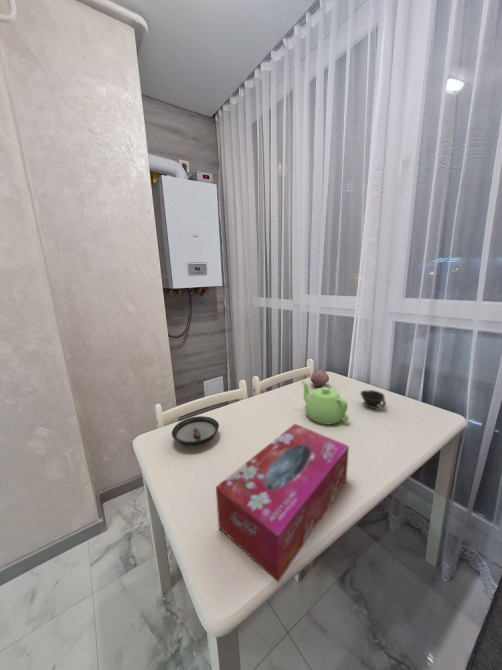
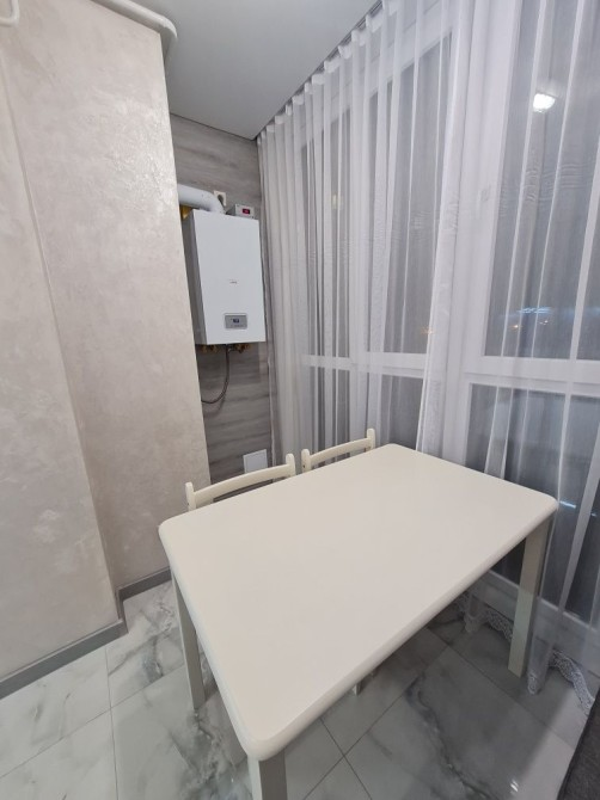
- teapot [300,379,350,425]
- fruit [309,368,330,388]
- cup [359,389,387,409]
- tissue box [215,423,350,583]
- saucer [171,415,220,448]
